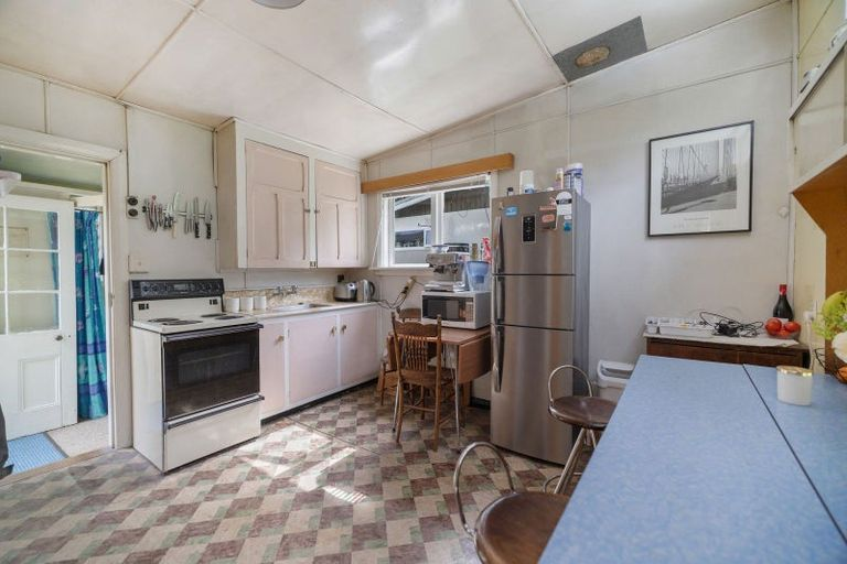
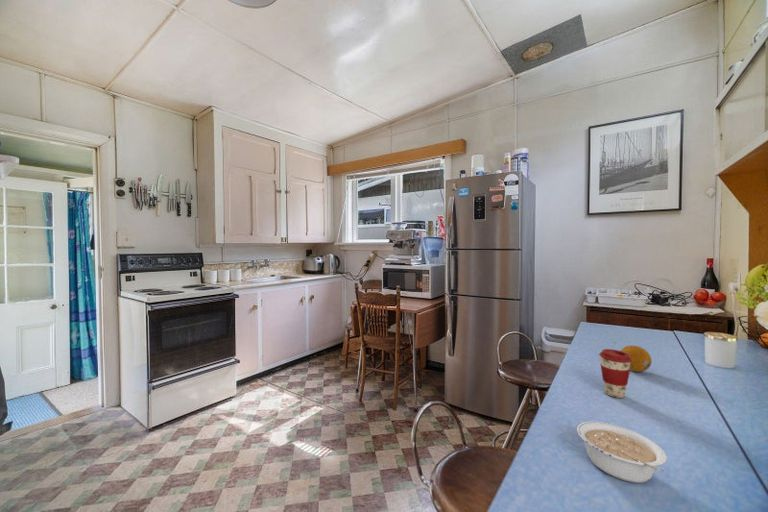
+ legume [576,421,668,484]
+ fruit [620,344,653,373]
+ coffee cup [598,348,632,399]
